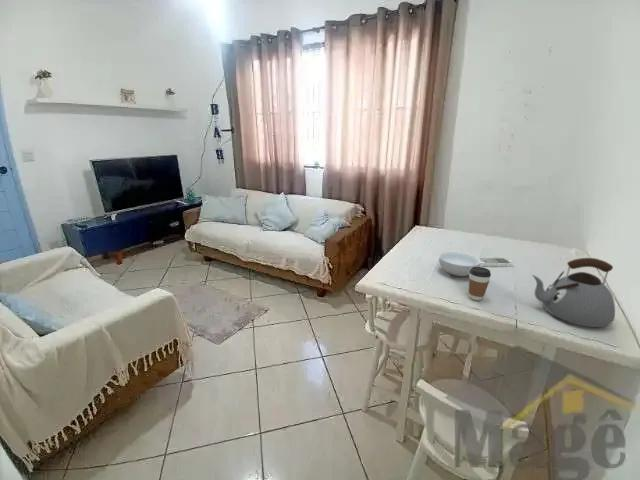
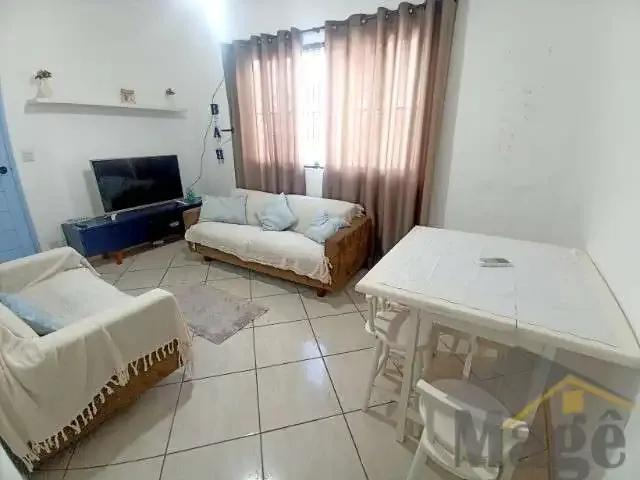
- coffee cup [468,266,492,301]
- kettle [531,257,616,328]
- cereal bowl [438,251,482,277]
